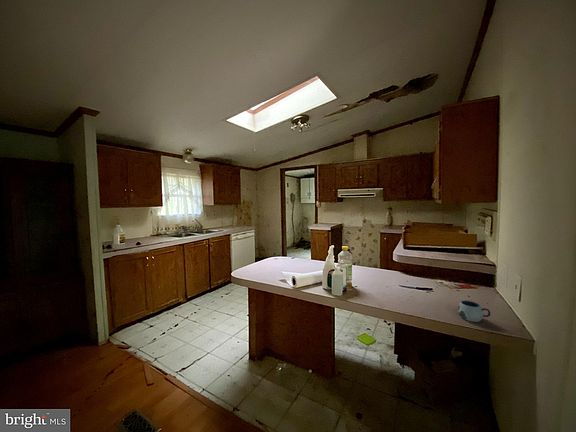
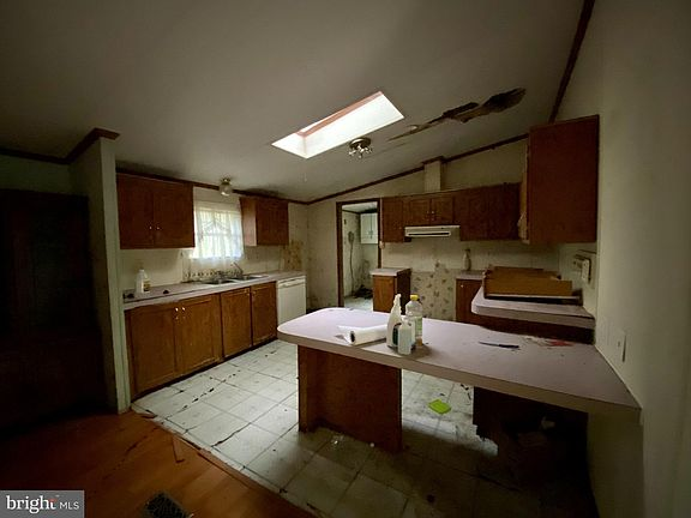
- mug [457,300,491,323]
